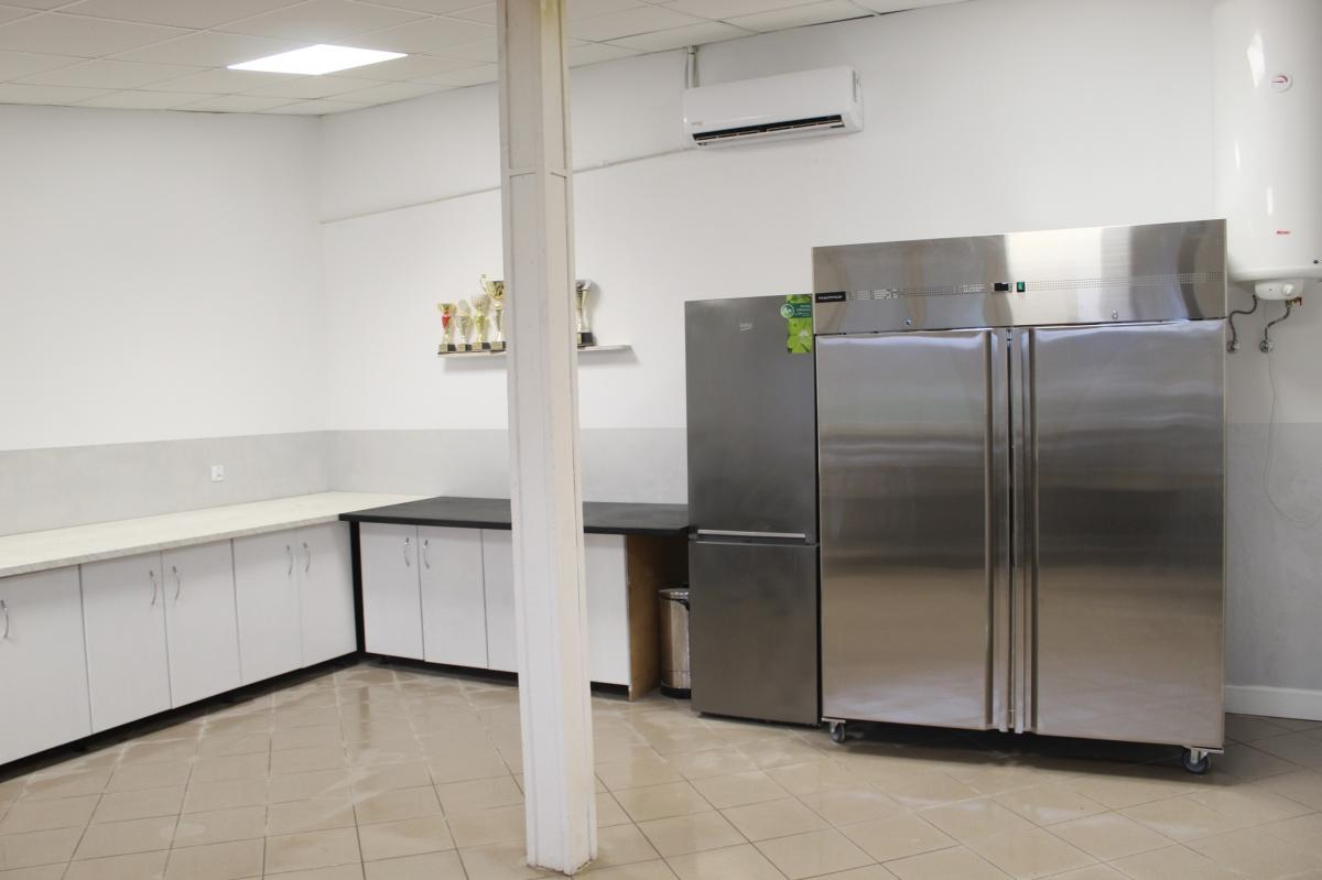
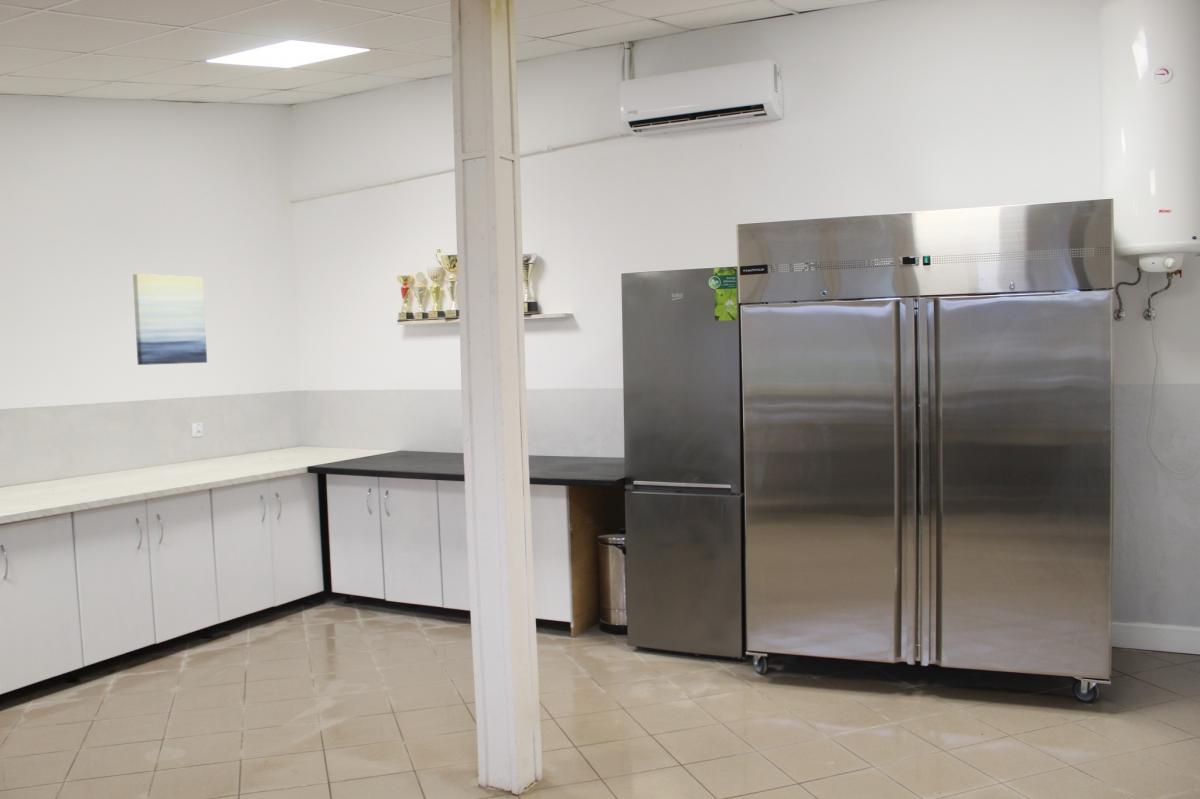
+ wall art [132,273,208,366]
